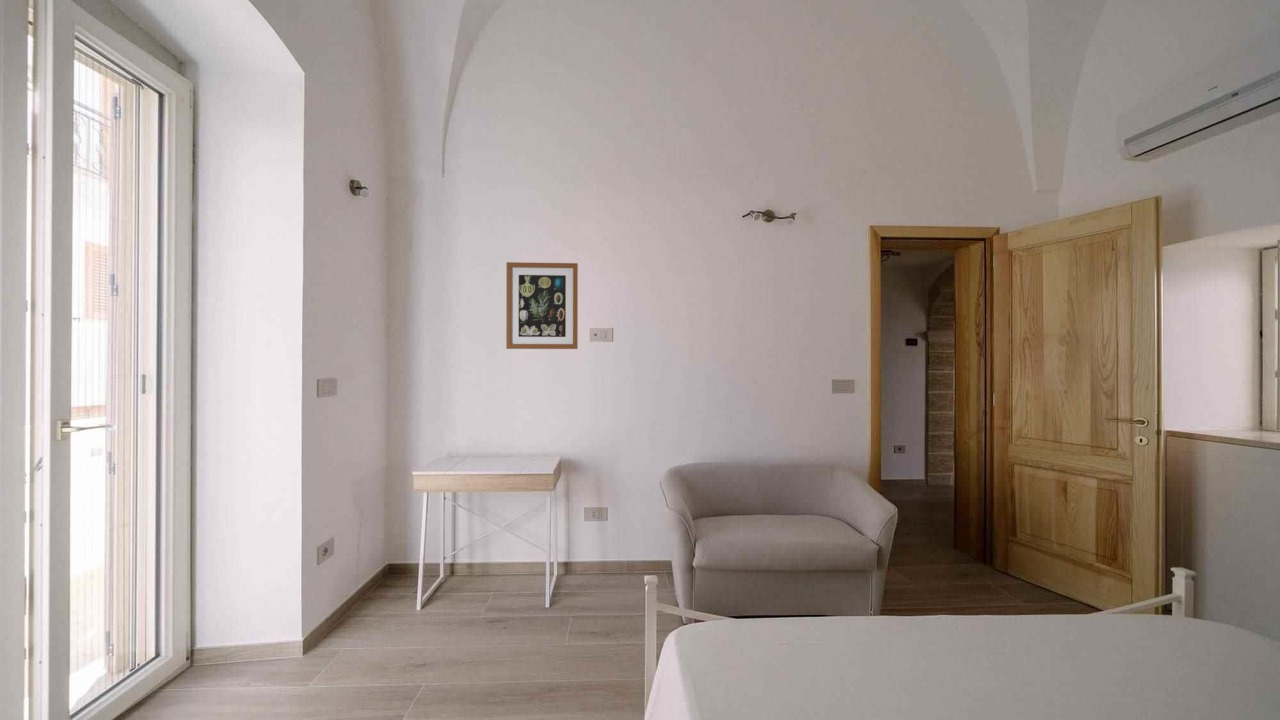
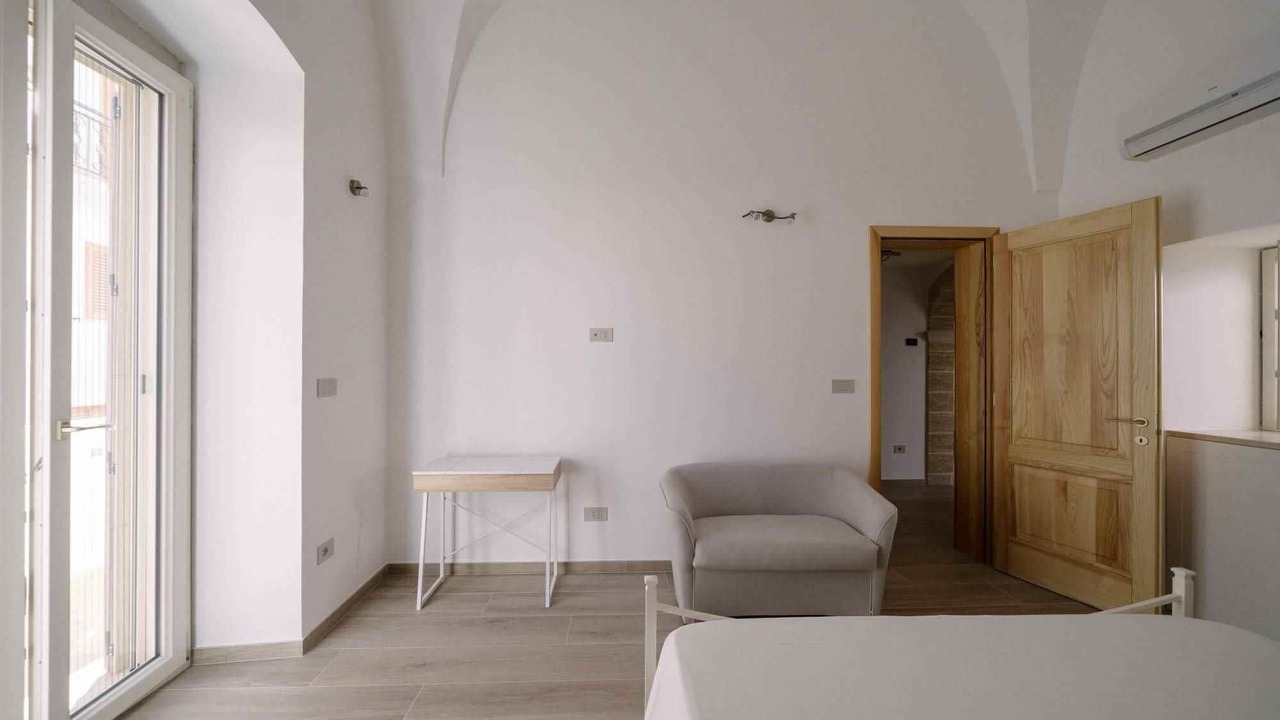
- wall art [505,261,579,350]
